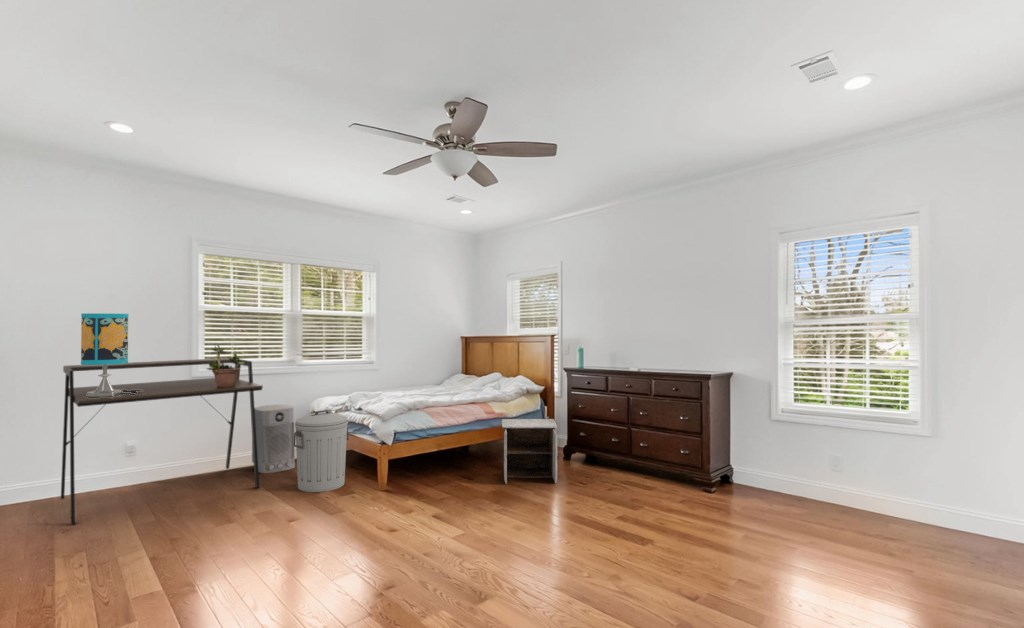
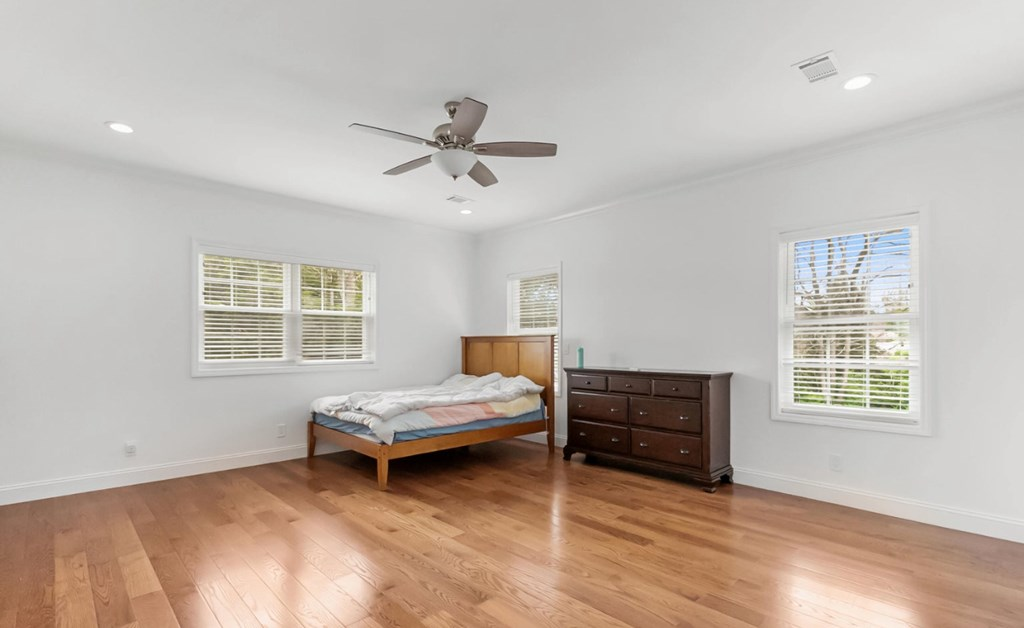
- trash can [294,409,350,493]
- table lamp [80,312,143,398]
- nightstand [501,418,560,485]
- air purifier [251,404,296,474]
- desk [60,357,264,527]
- potted plant [206,344,245,388]
